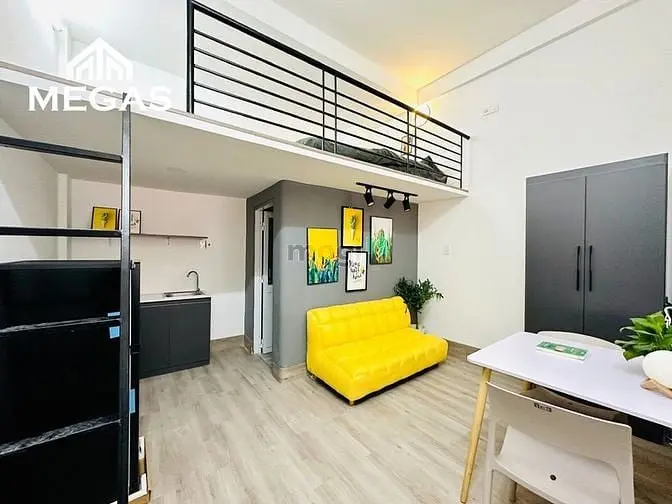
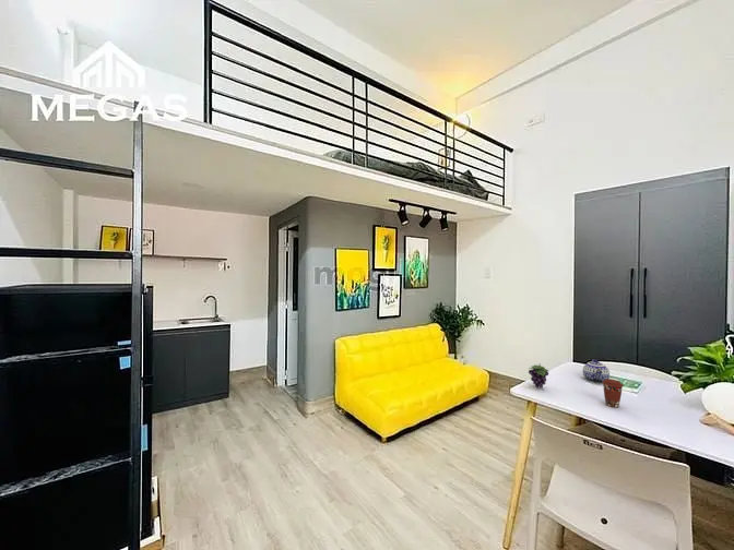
+ teapot [582,358,611,384]
+ coffee cup [601,378,625,408]
+ fruit [528,364,550,388]
